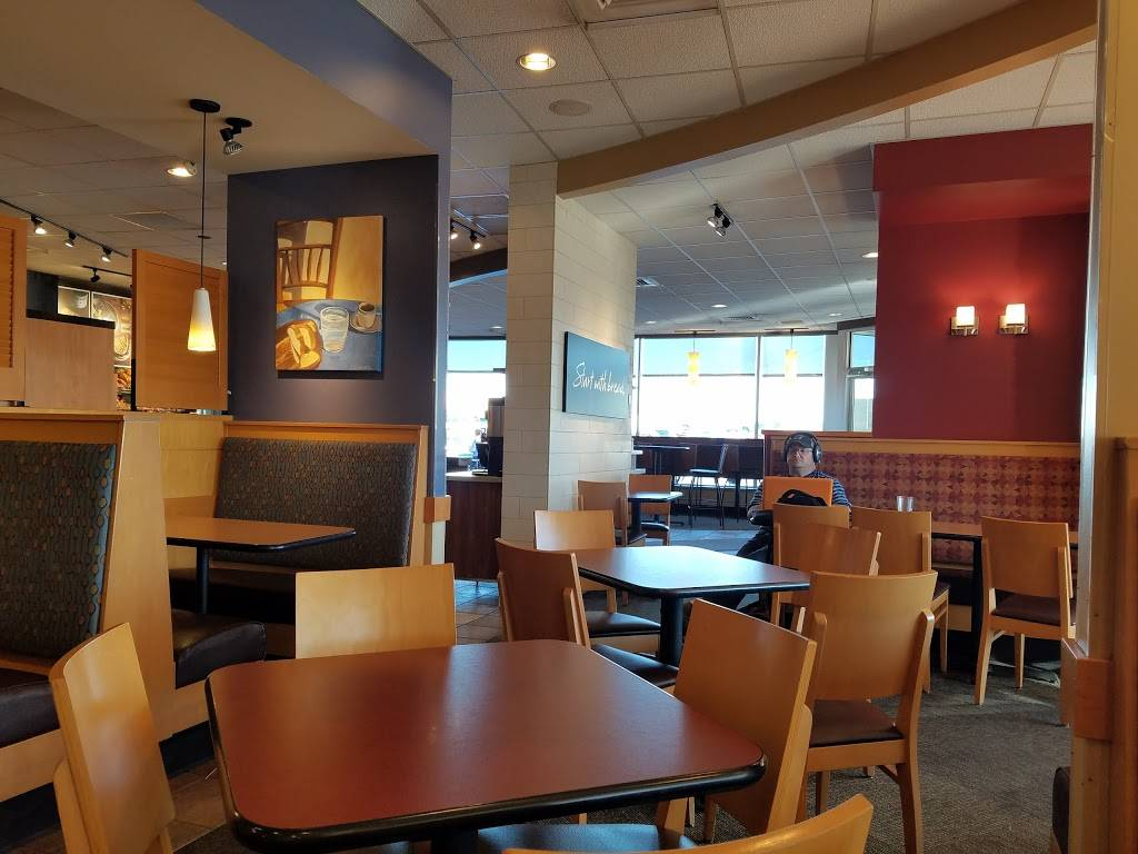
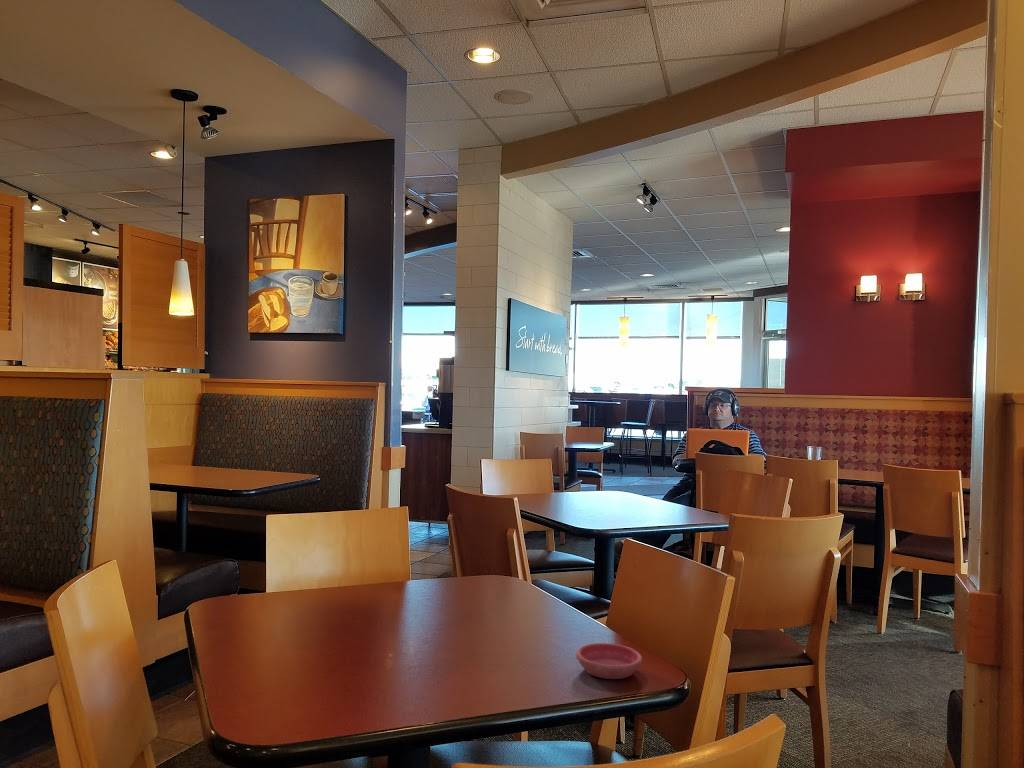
+ saucer [575,642,643,680]
